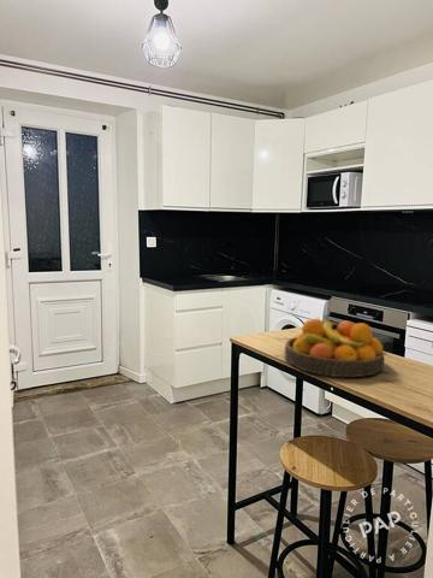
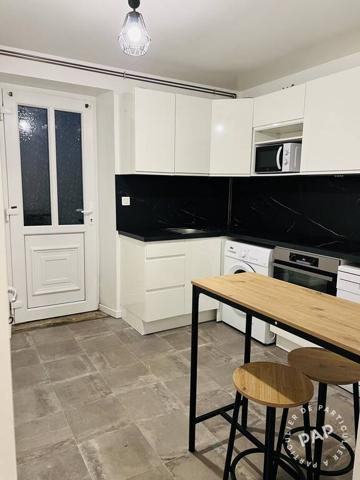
- fruit bowl [284,318,385,378]
